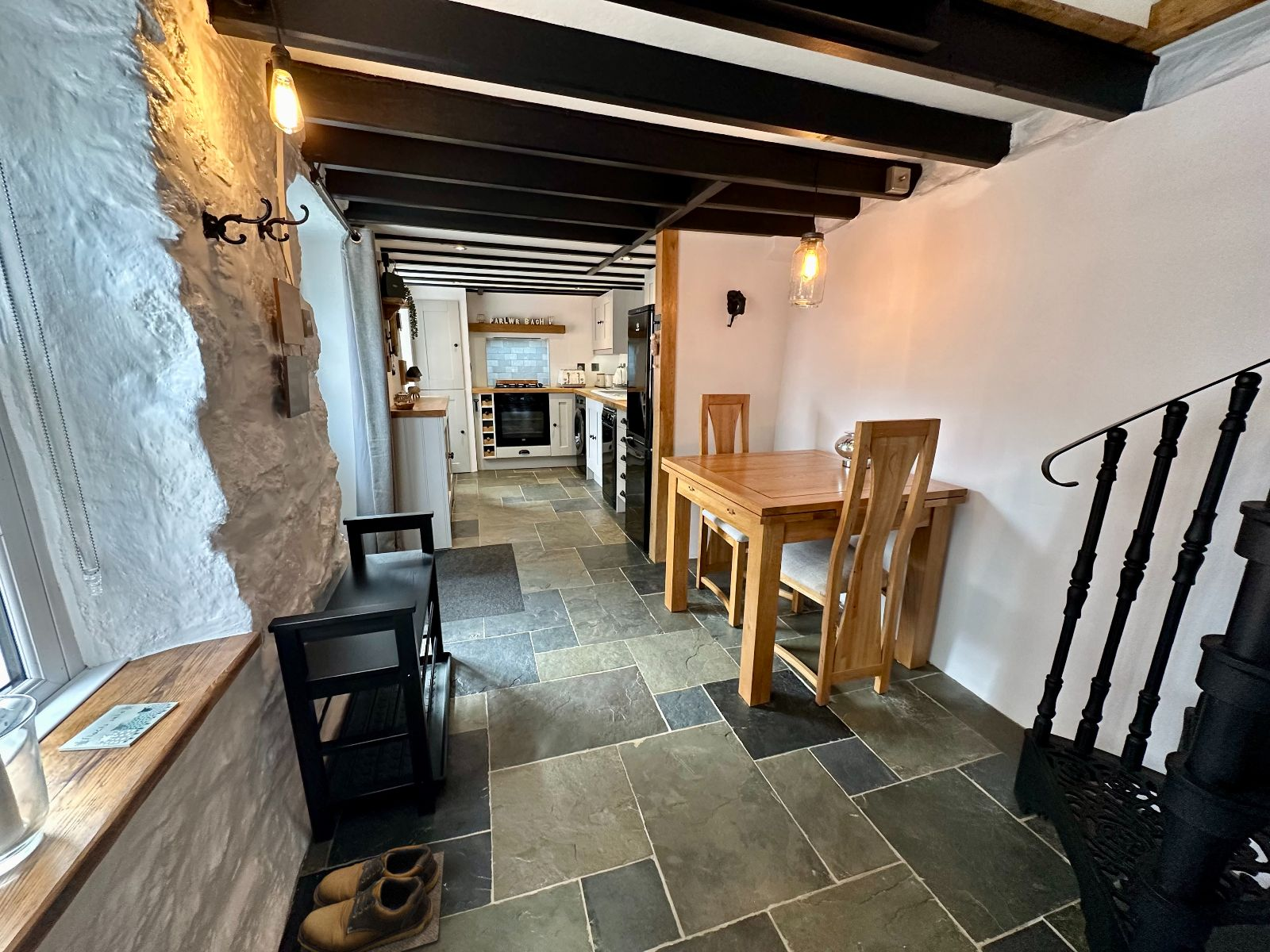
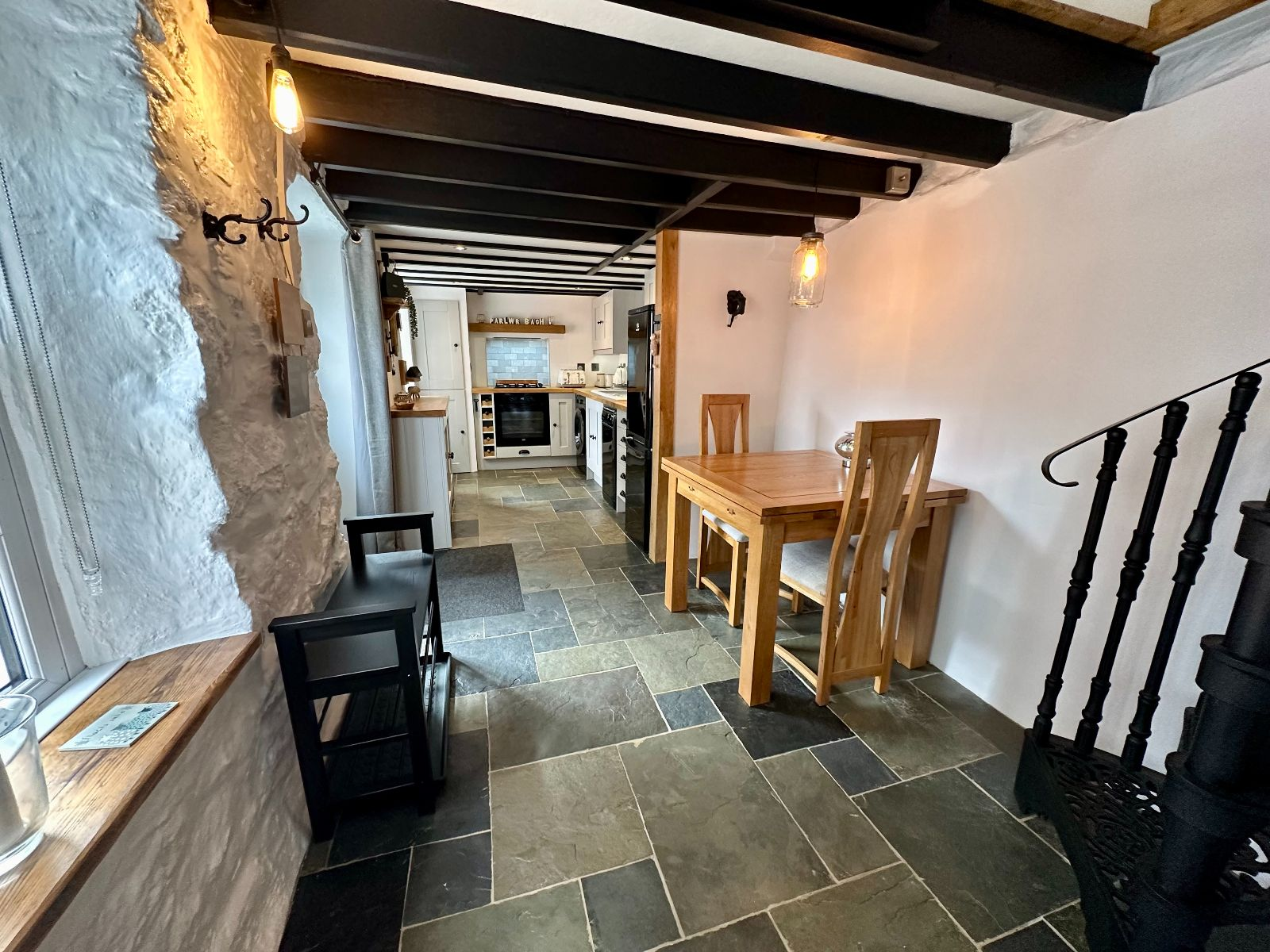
- shoes [297,843,445,952]
